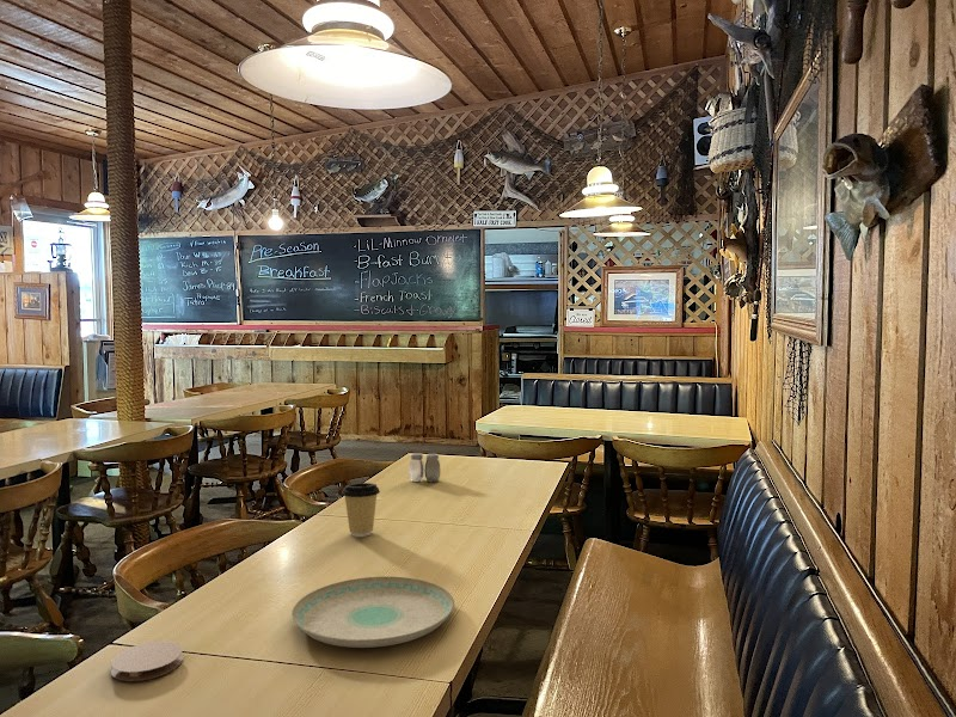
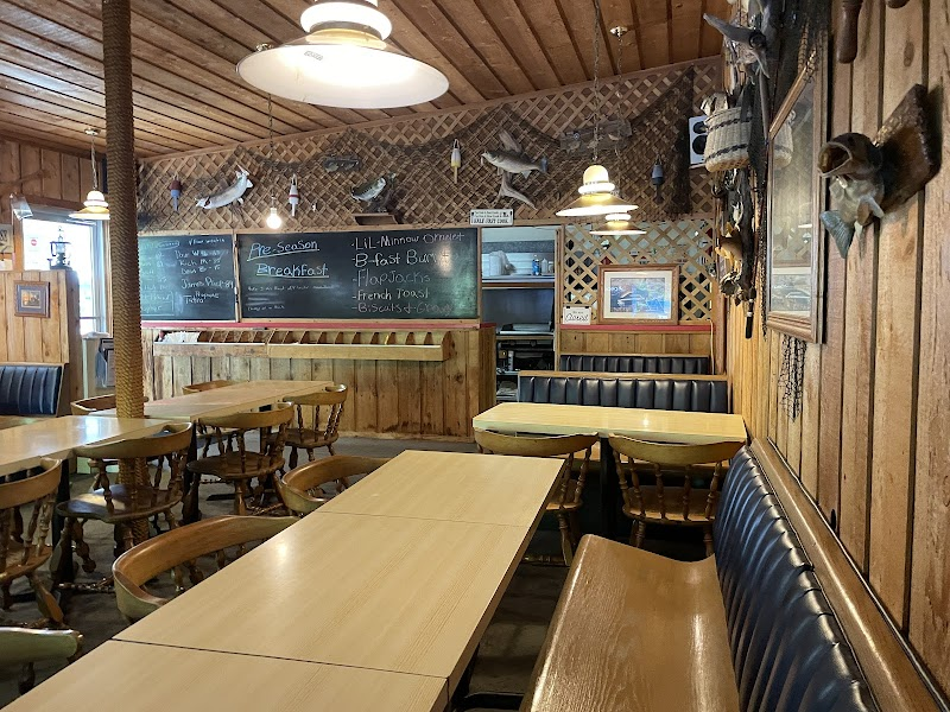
- salt and pepper shaker [407,452,441,483]
- plate [290,576,455,649]
- coaster [110,641,184,682]
- coffee cup [341,482,381,538]
